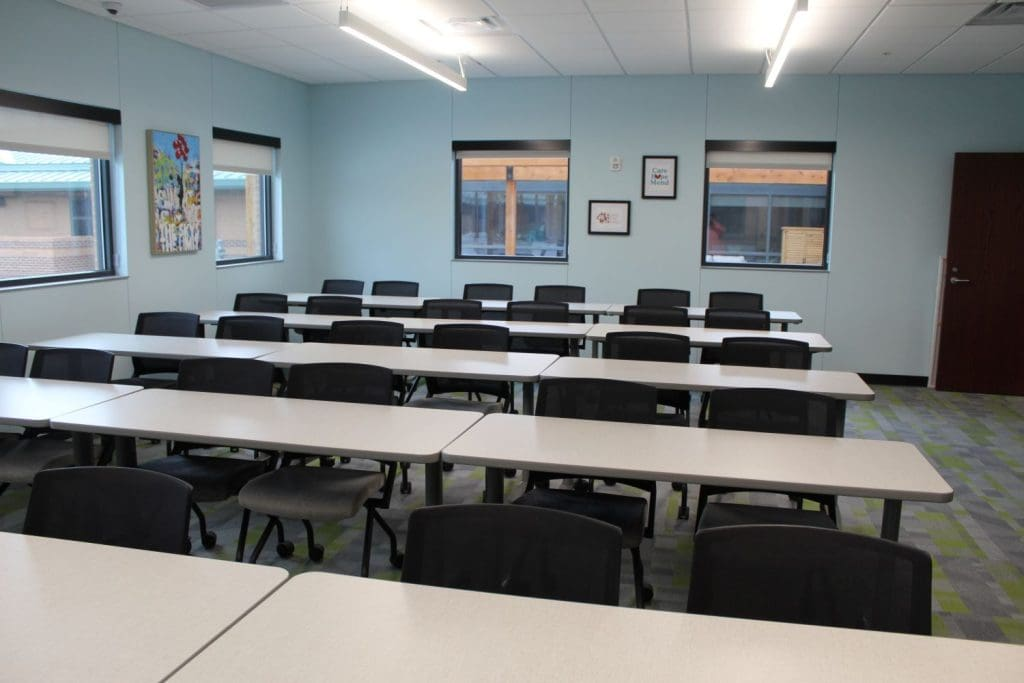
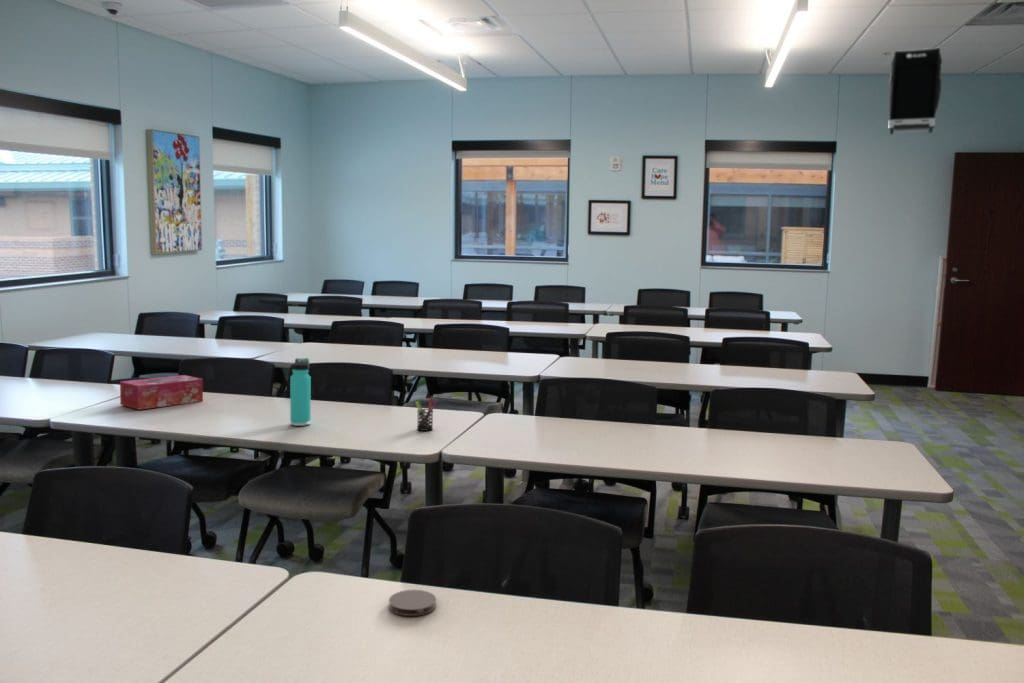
+ thermos bottle [289,357,312,427]
+ coaster [388,589,437,617]
+ pen holder [415,395,438,432]
+ tissue box [119,374,204,411]
+ luggage [887,47,943,136]
